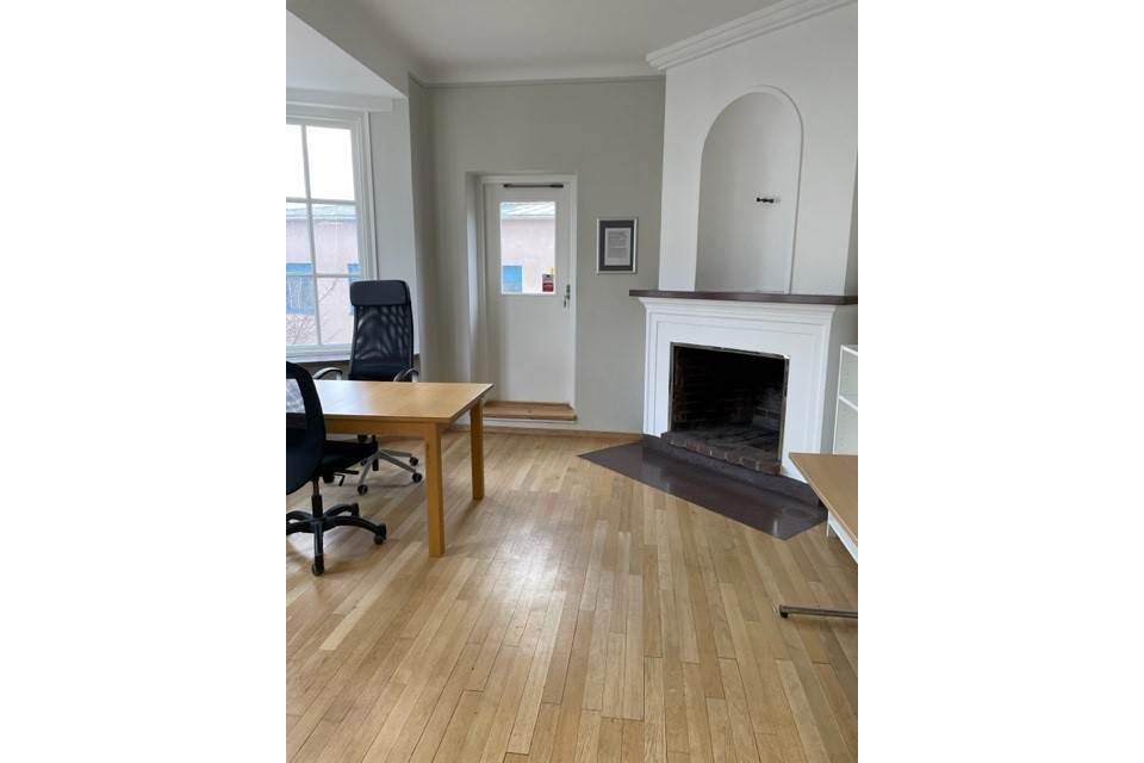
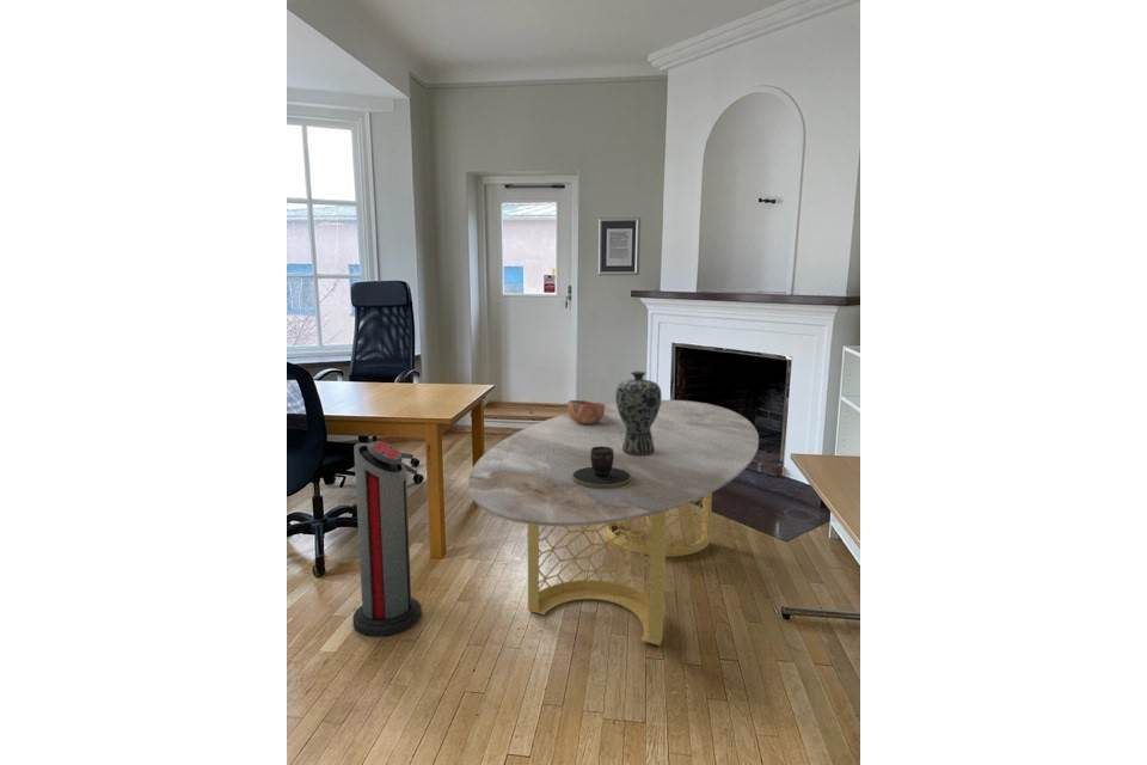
+ bowl [566,399,606,424]
+ vase [614,371,663,455]
+ air purifier [351,440,422,637]
+ dining table [467,399,760,647]
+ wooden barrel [572,446,632,489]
